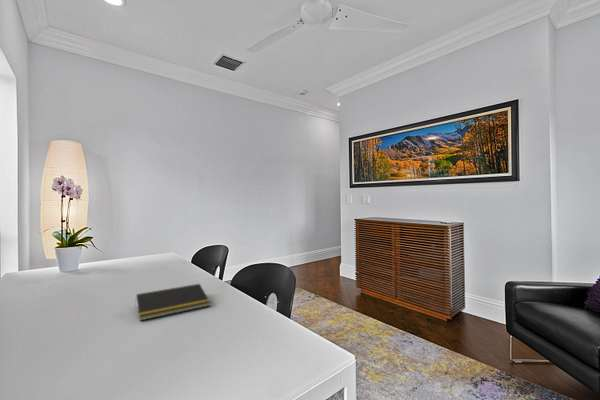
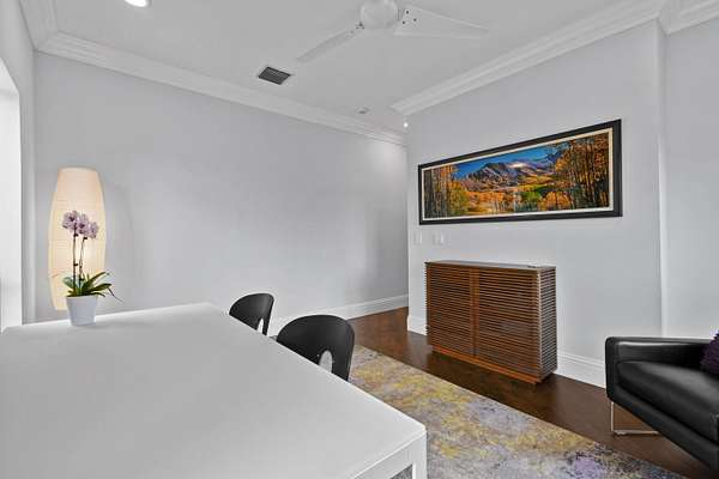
- notepad [134,283,211,322]
